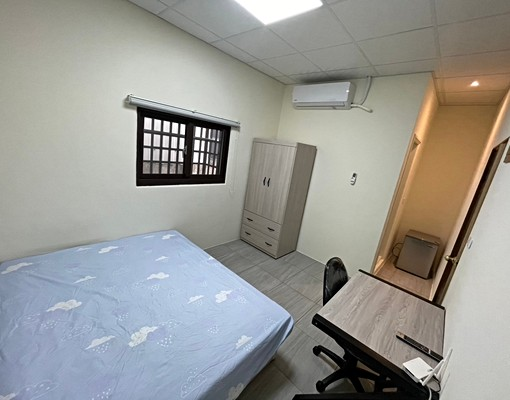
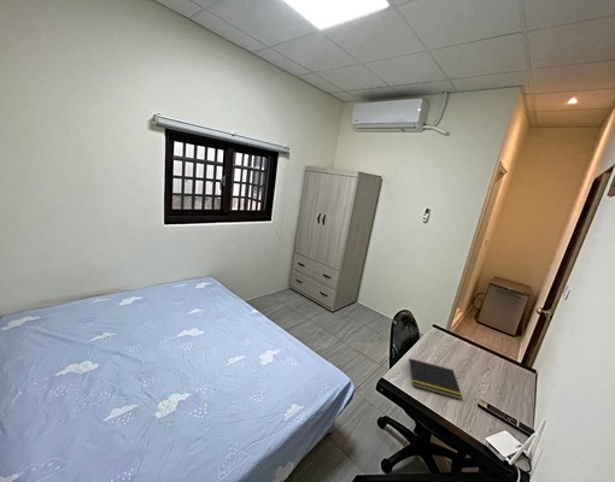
+ notepad [405,357,463,400]
